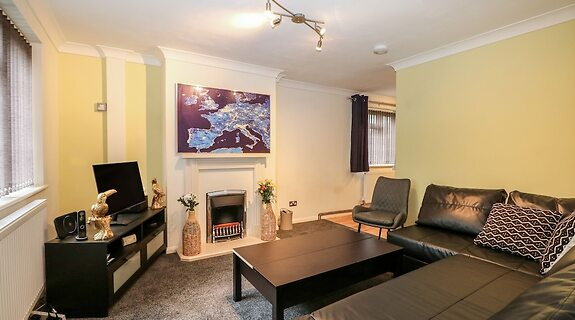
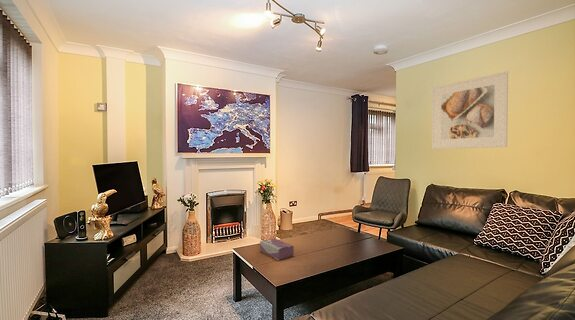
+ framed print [431,70,509,150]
+ tissue box [259,237,295,261]
